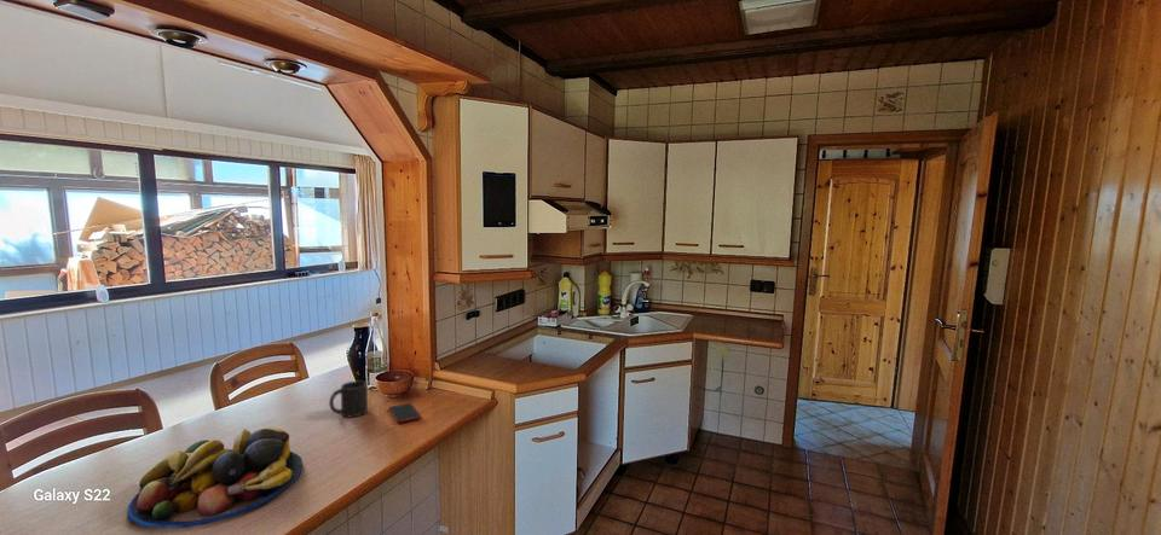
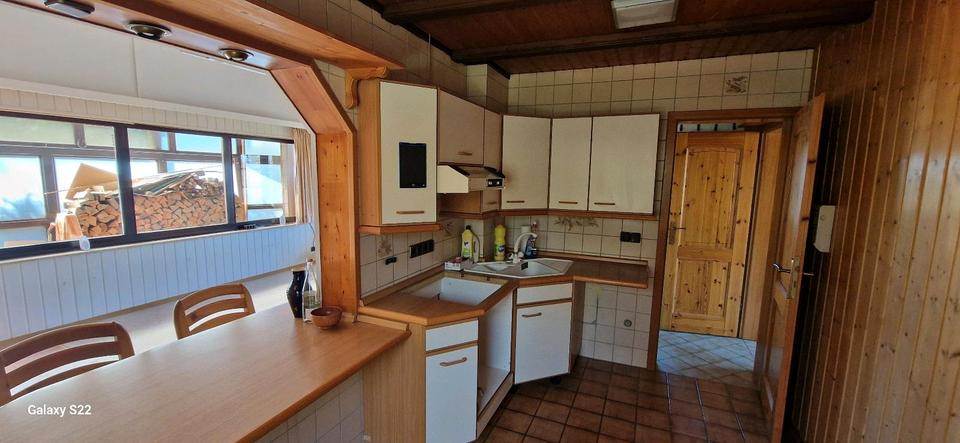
- fruit bowl [126,426,304,529]
- cell phone [388,402,422,425]
- mug [328,379,369,418]
